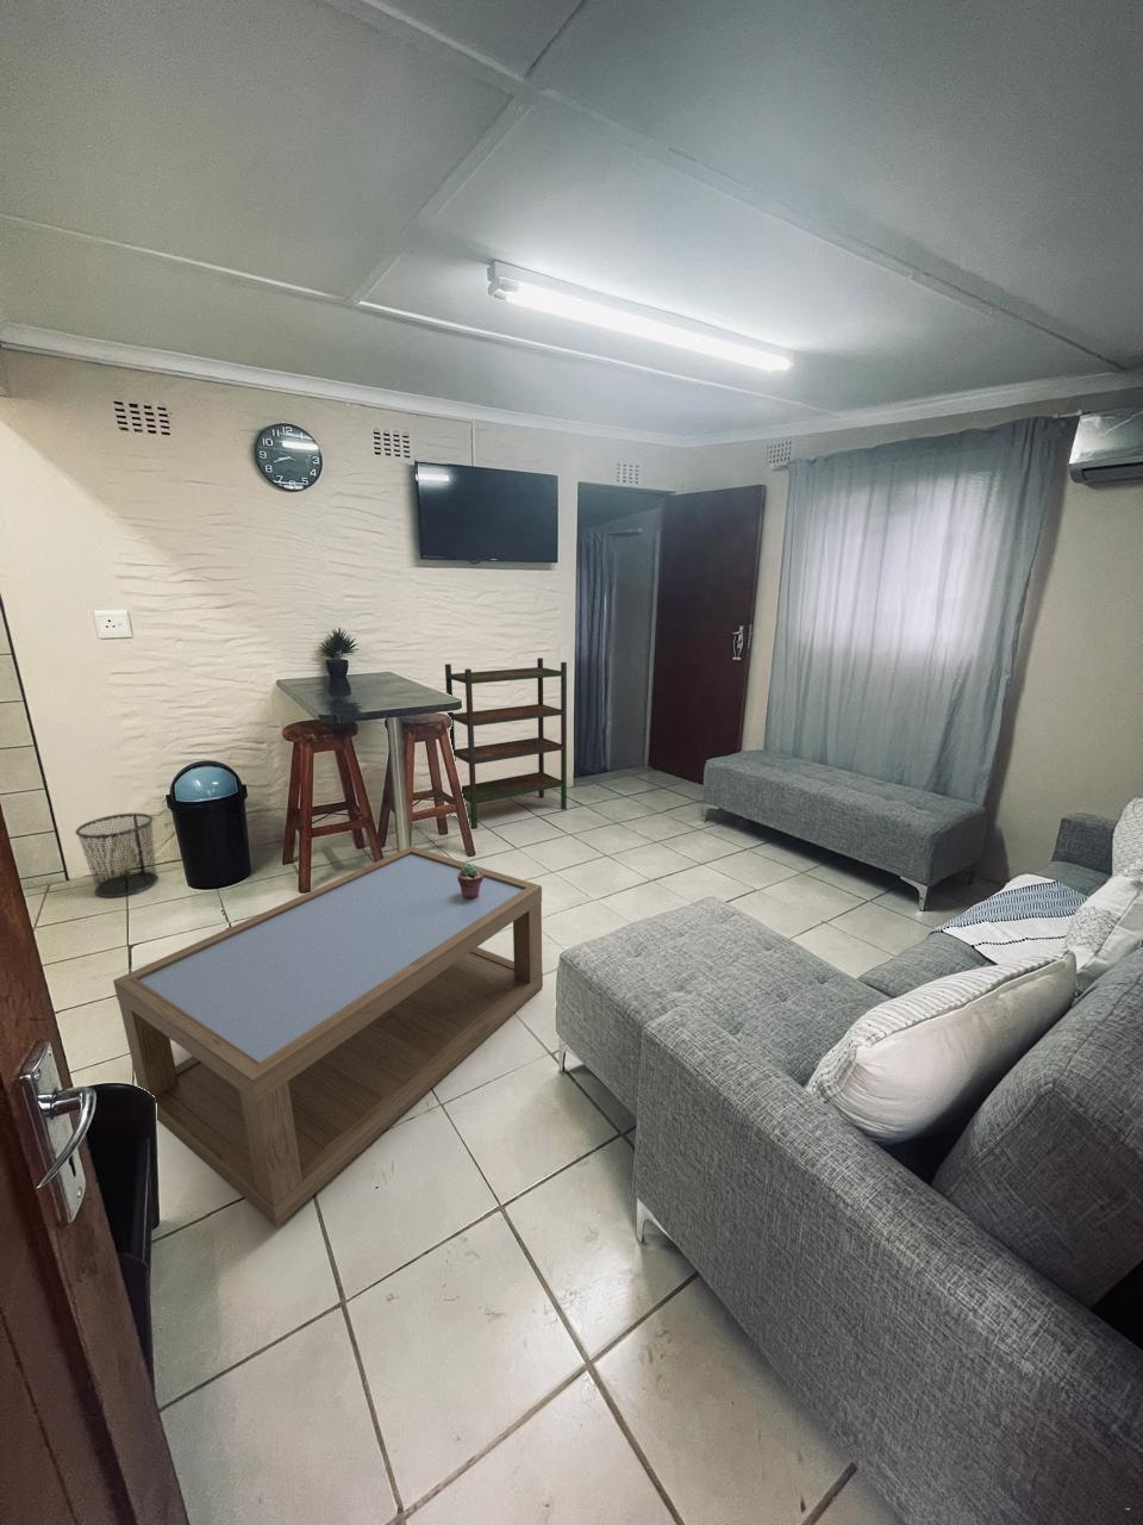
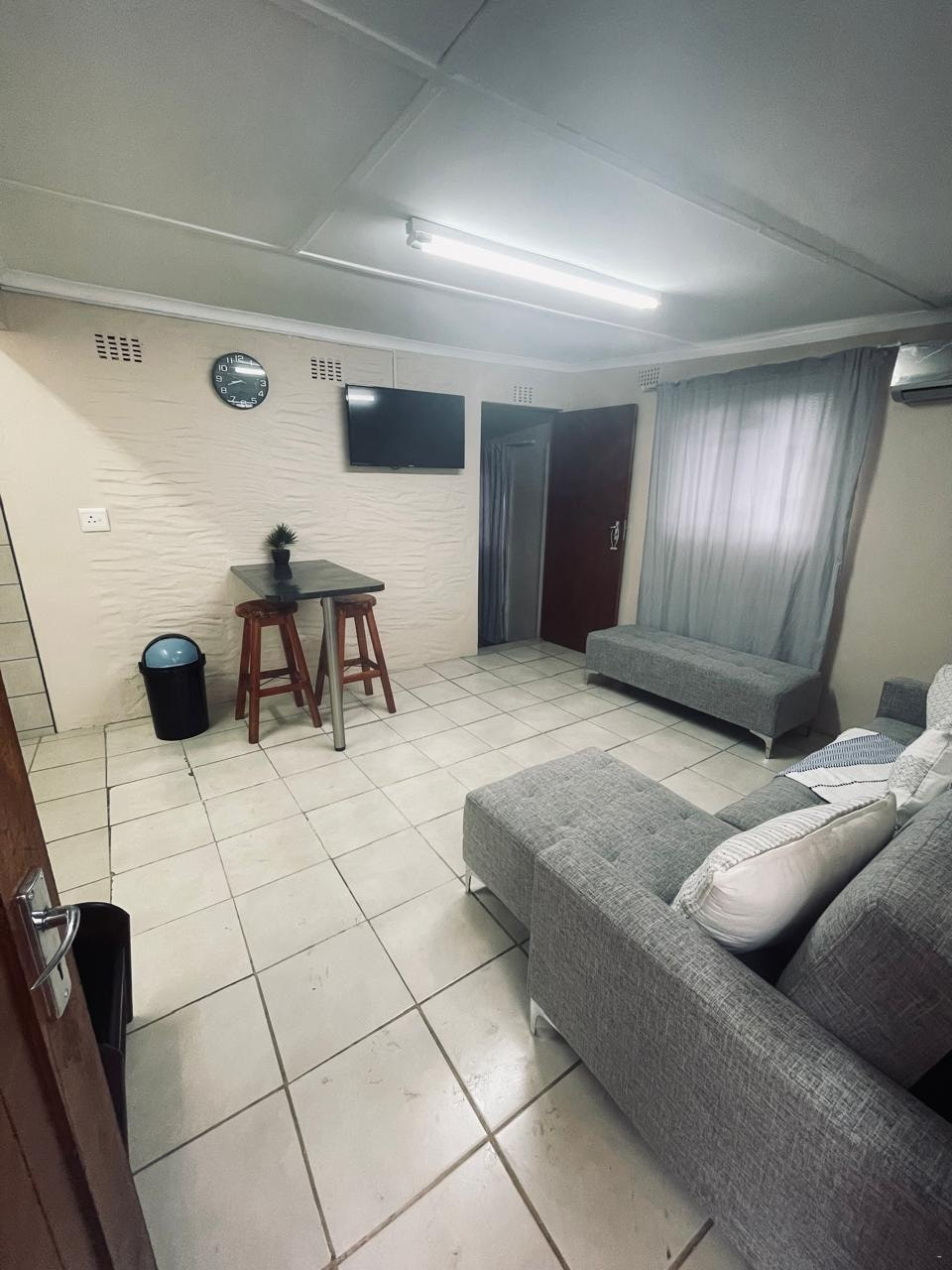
- potted succulent [457,862,484,899]
- waste bin [73,813,160,898]
- coffee table [112,844,544,1228]
- bookshelf [444,657,568,831]
